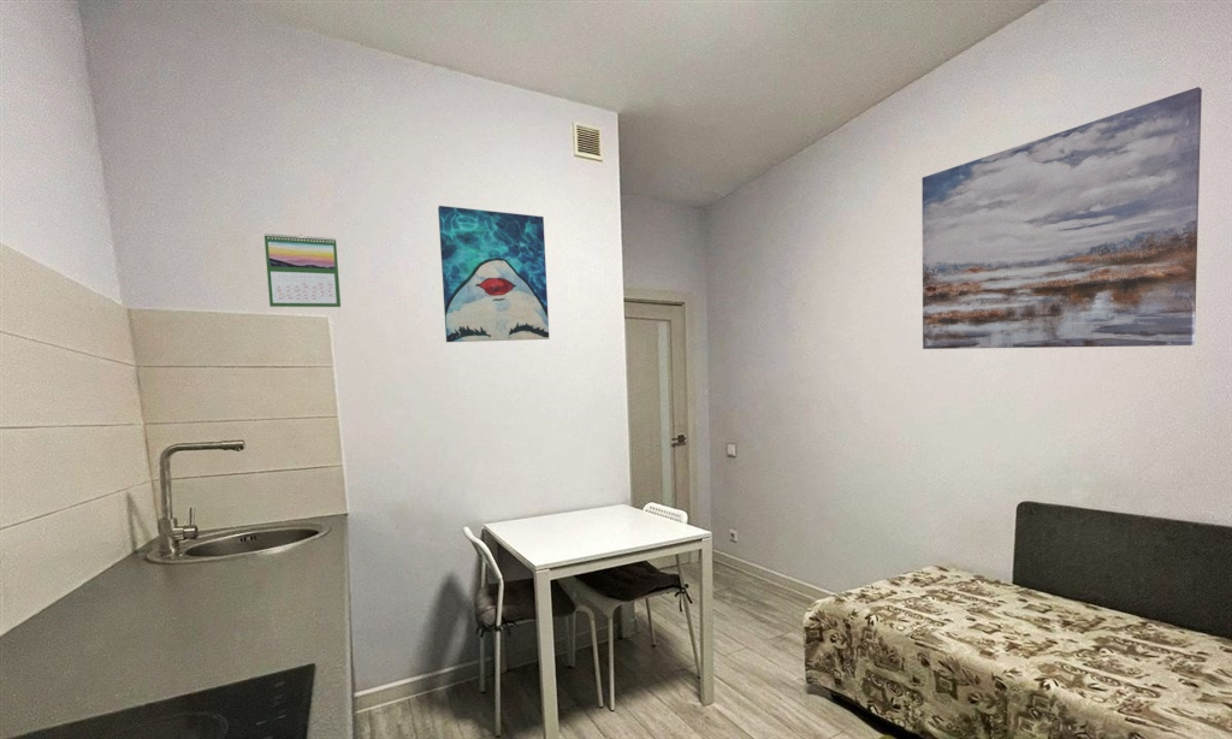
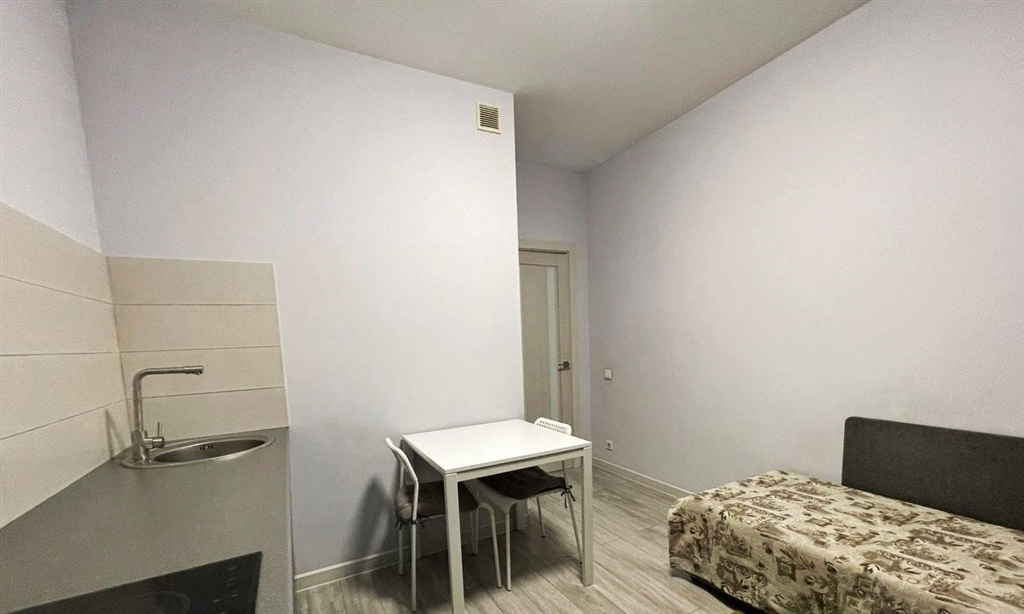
- wall art [920,85,1203,350]
- calendar [263,232,342,308]
- wall art [437,205,551,343]
